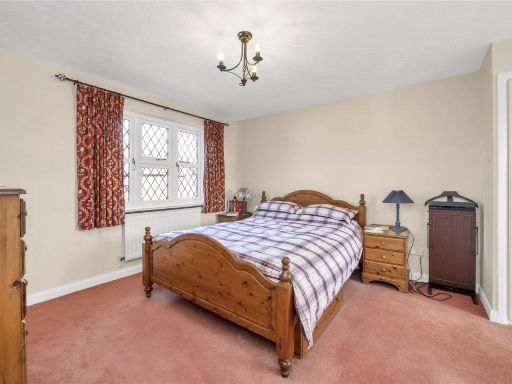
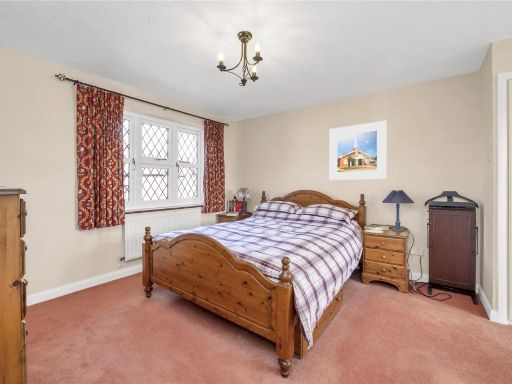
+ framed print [329,119,388,181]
